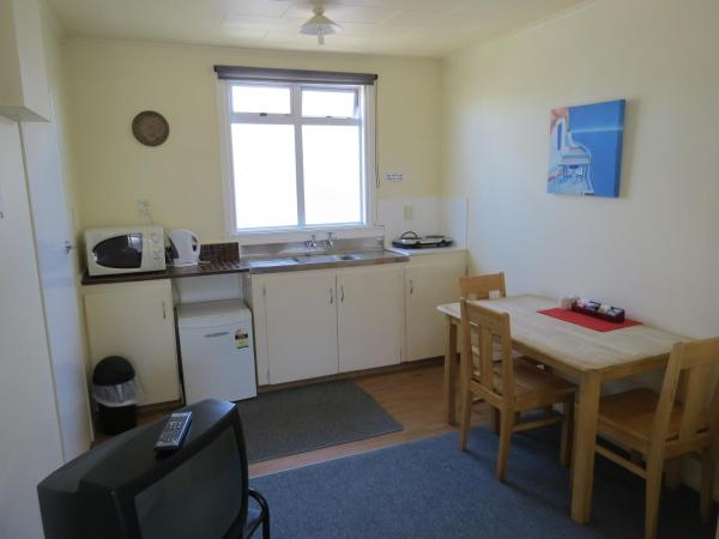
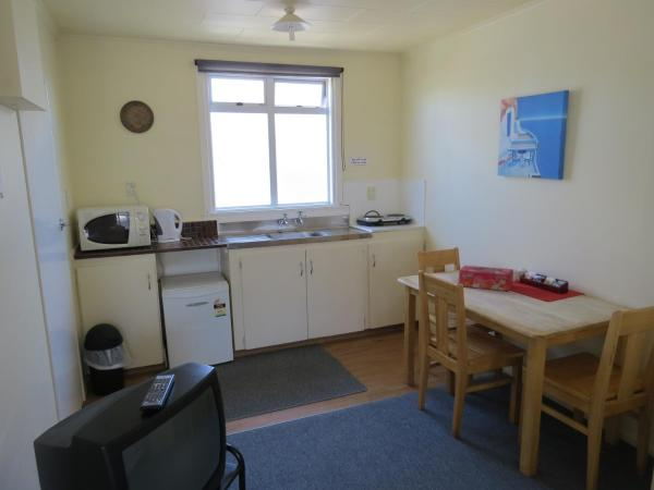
+ tissue box [458,265,514,292]
